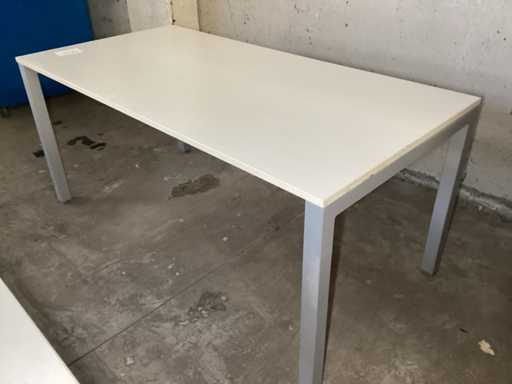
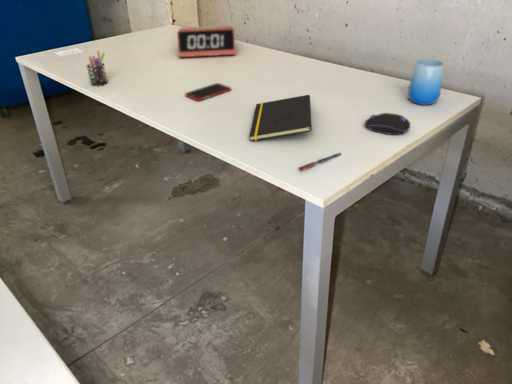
+ cell phone [184,82,232,102]
+ pen [298,152,342,171]
+ alarm clock [176,25,237,58]
+ computer mouse [364,112,411,136]
+ notepad [248,94,313,142]
+ cup [407,58,445,106]
+ pen holder [85,50,109,88]
